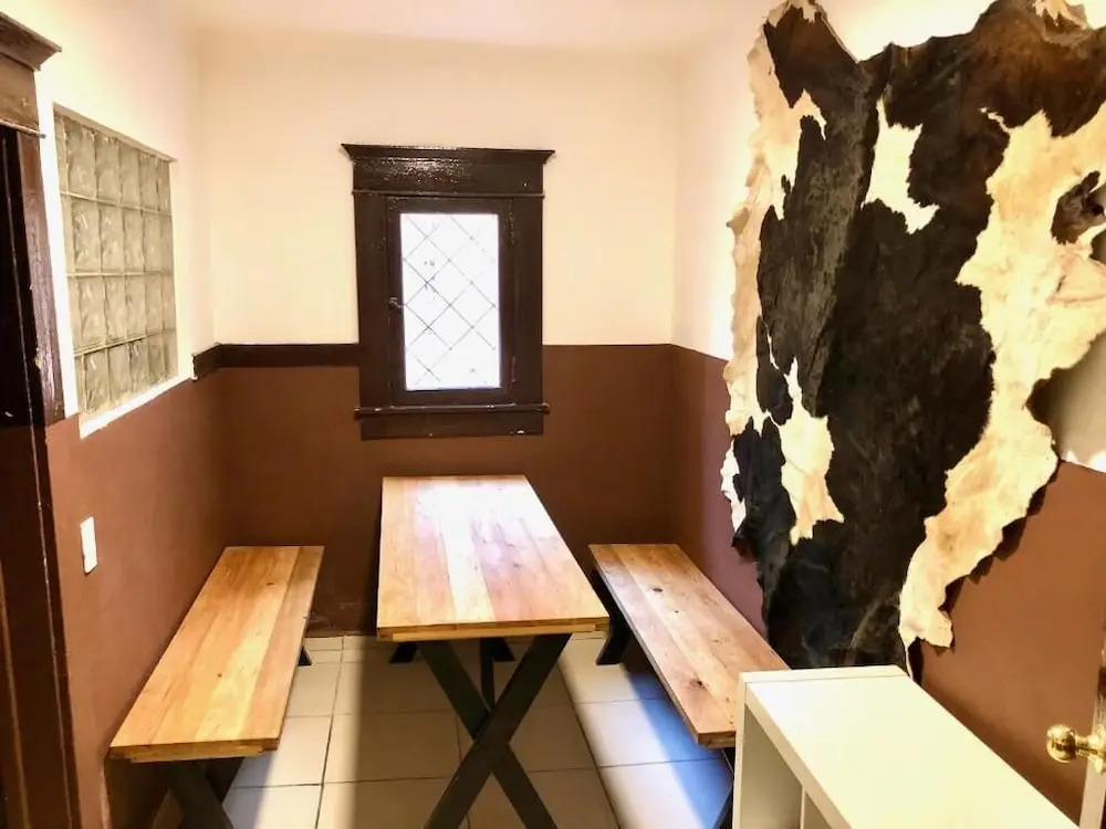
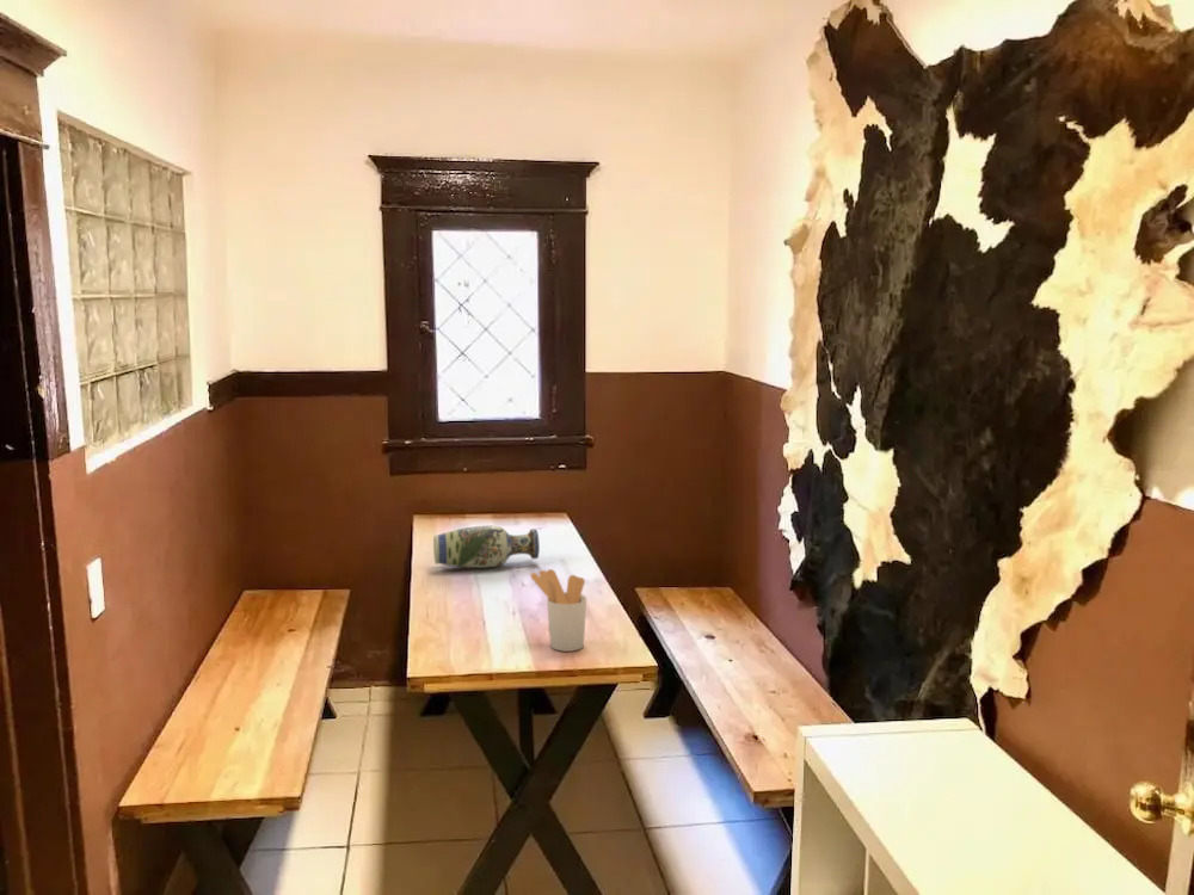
+ vase [432,525,541,569]
+ utensil holder [529,568,587,653]
